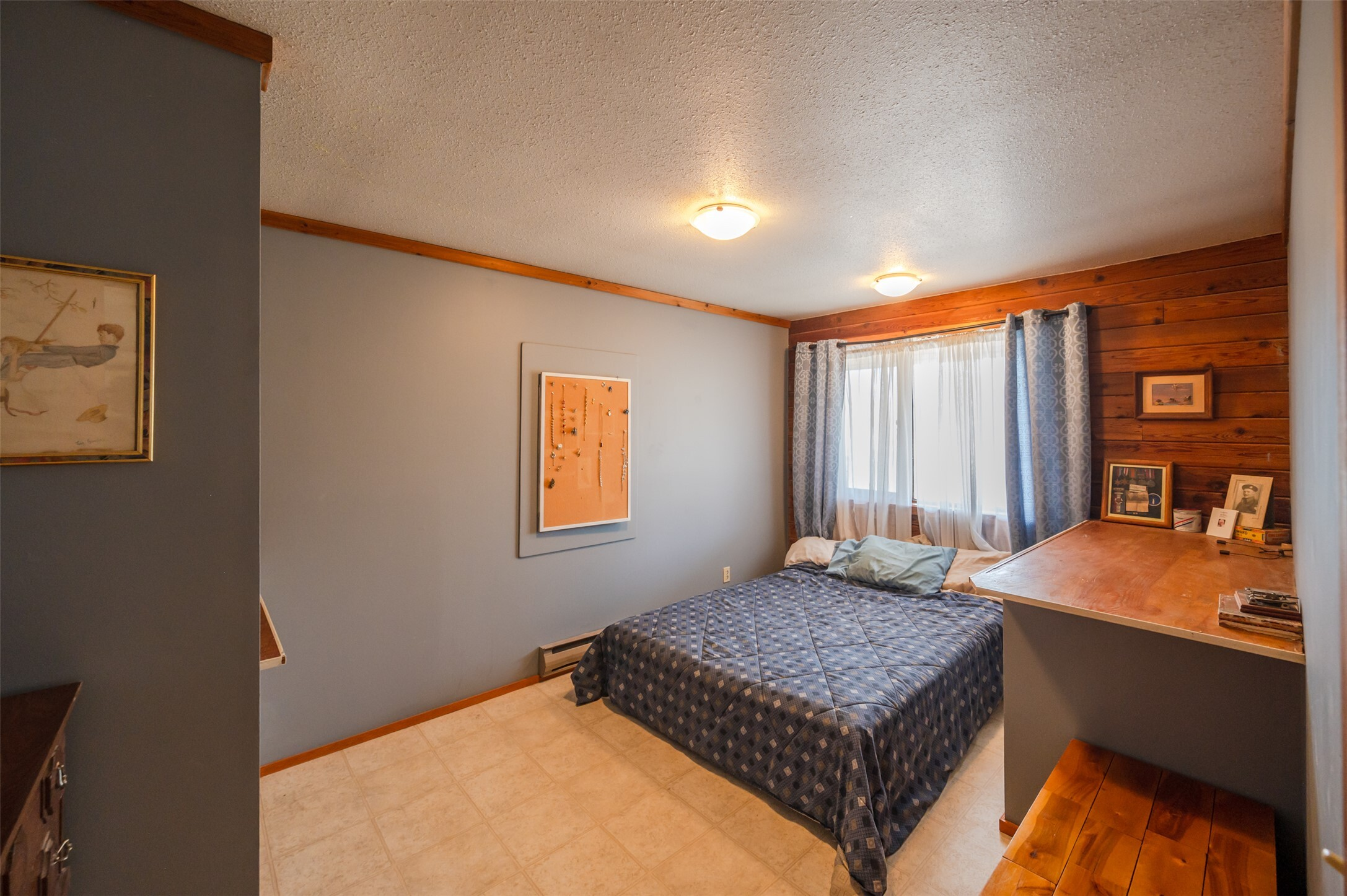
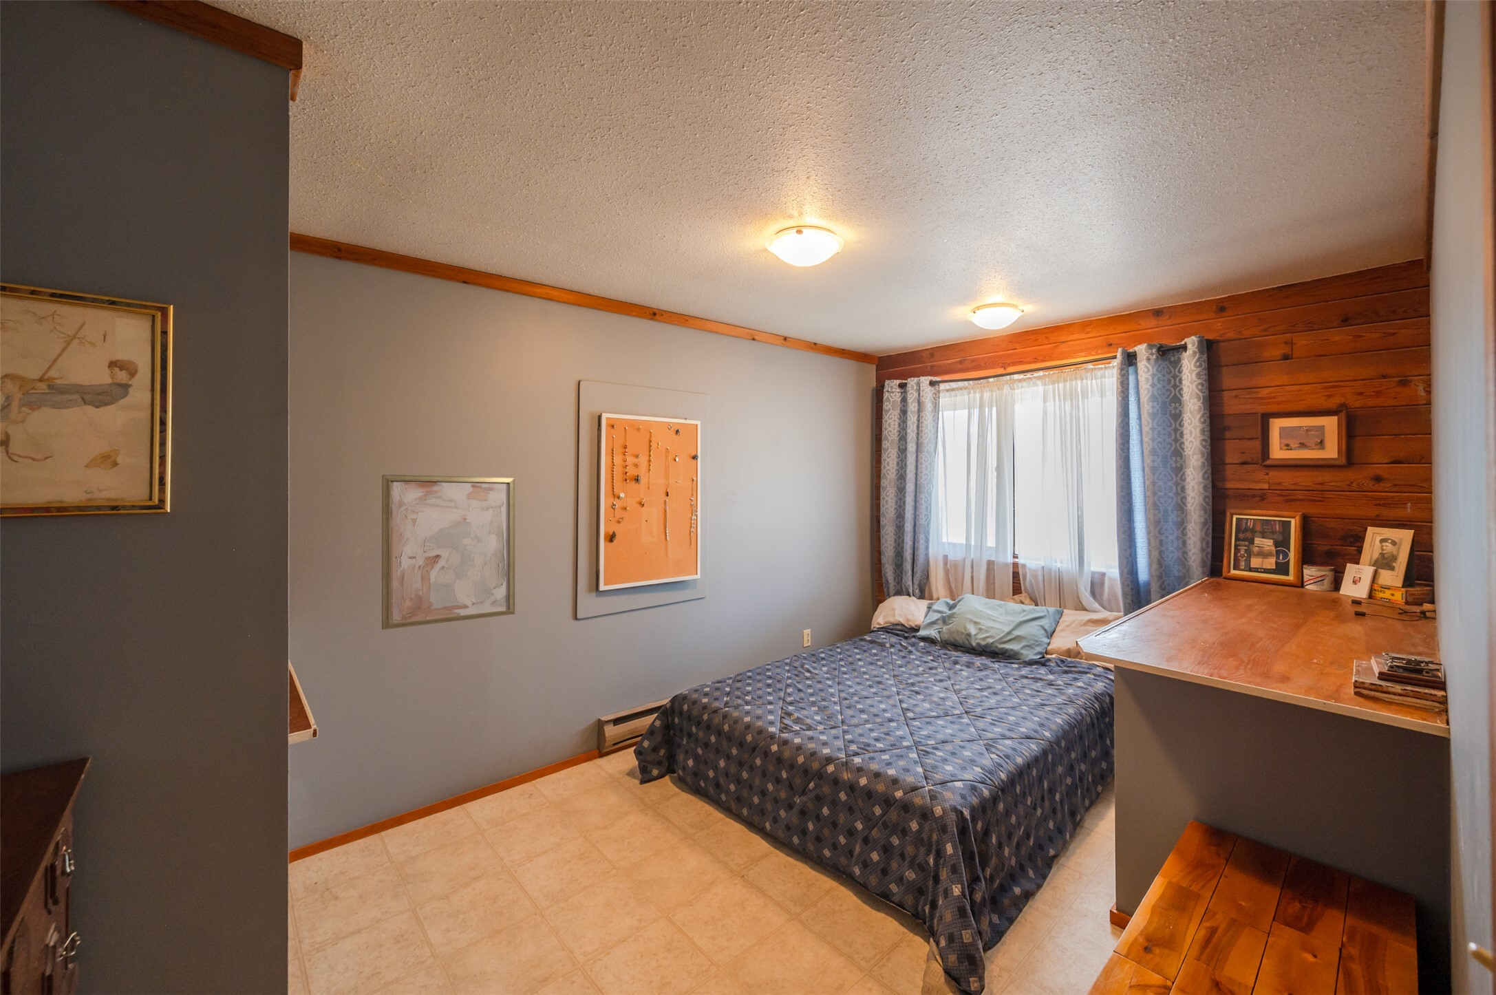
+ wall art [381,474,515,631]
